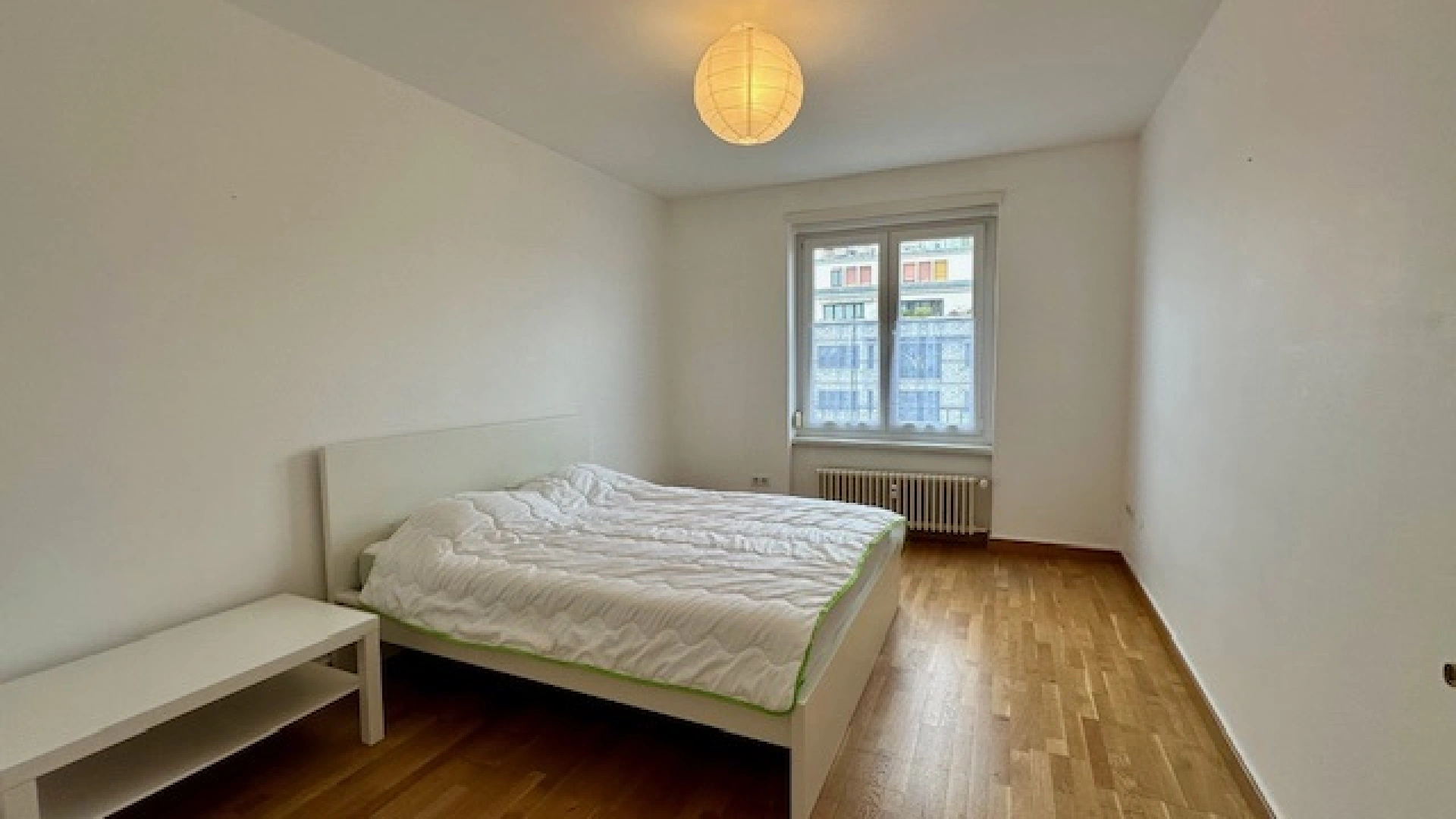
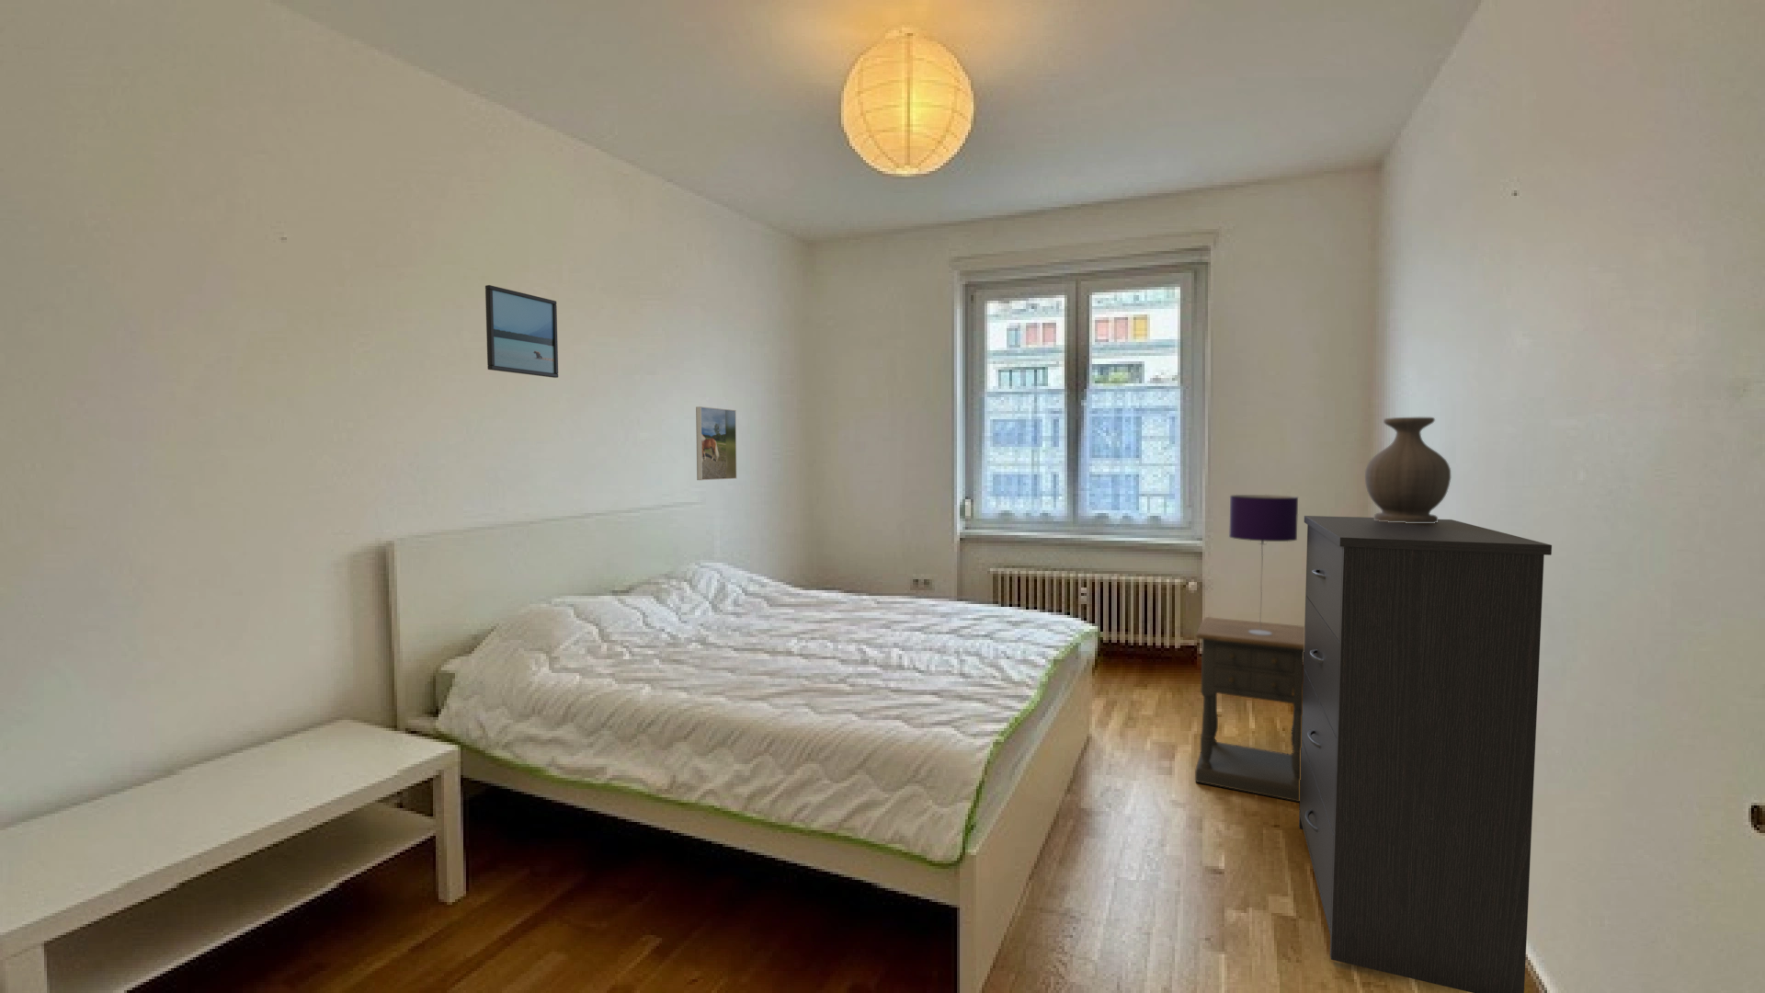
+ dresser [1298,515,1553,993]
+ vase [1364,417,1451,523]
+ table lamp [1228,493,1300,635]
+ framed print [695,405,737,481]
+ nightstand [1194,616,1304,803]
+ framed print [485,284,559,378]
